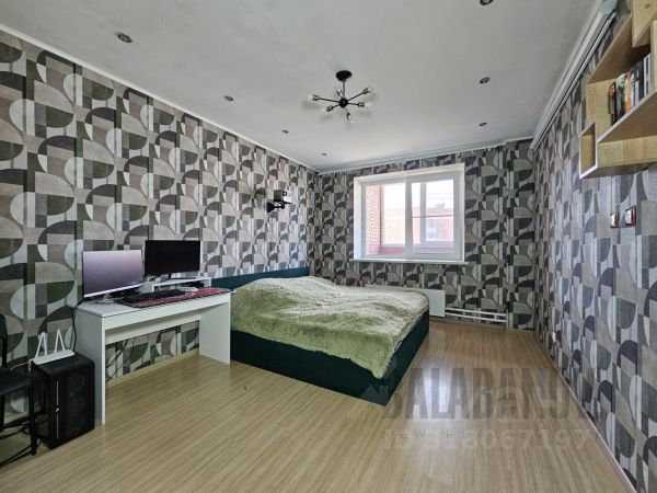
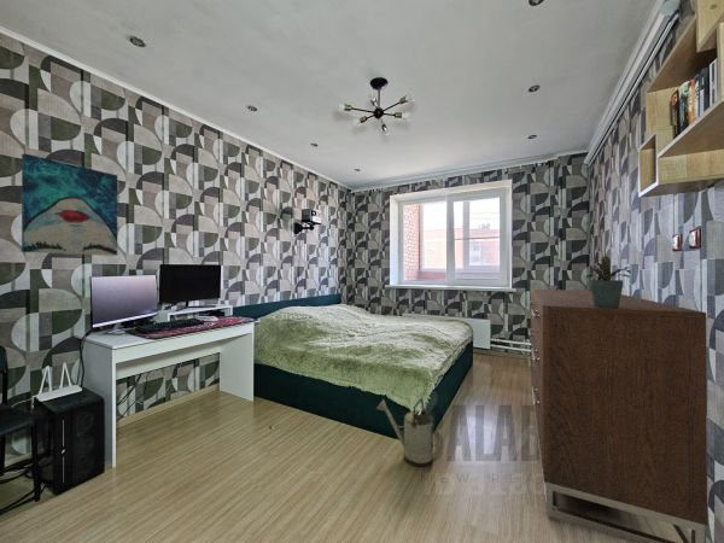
+ dresser [527,288,708,543]
+ watering can [375,397,440,468]
+ potted plant [585,255,632,308]
+ wall art [21,152,118,257]
